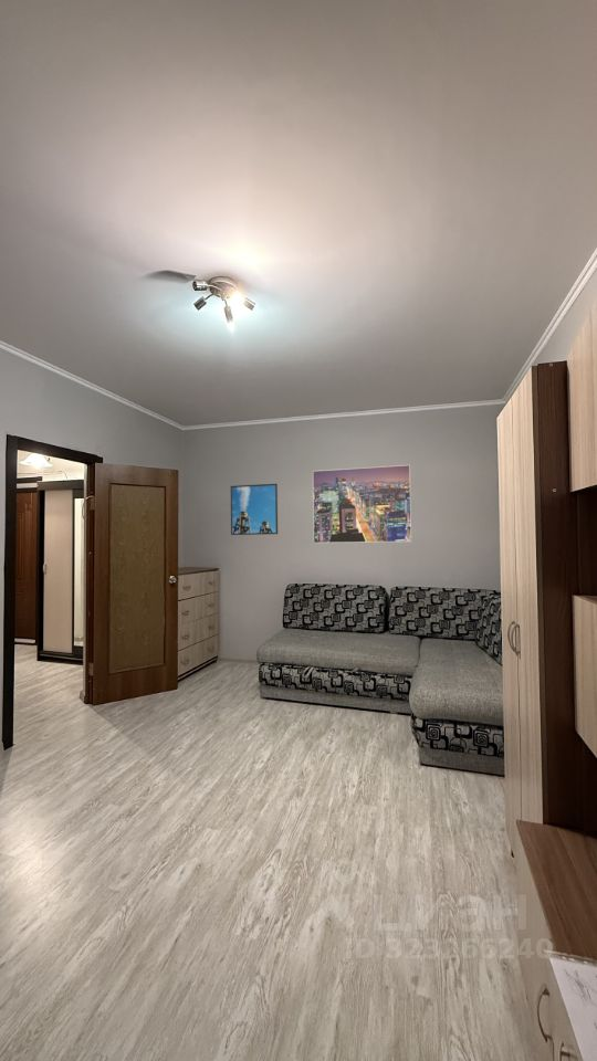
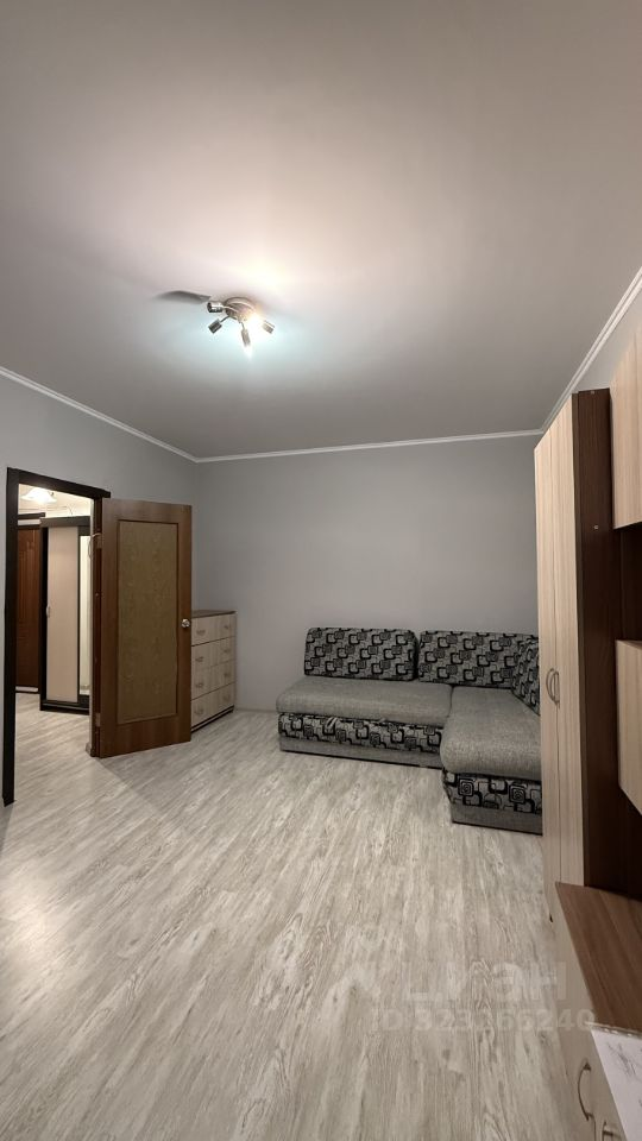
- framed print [312,464,412,544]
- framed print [230,483,279,536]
